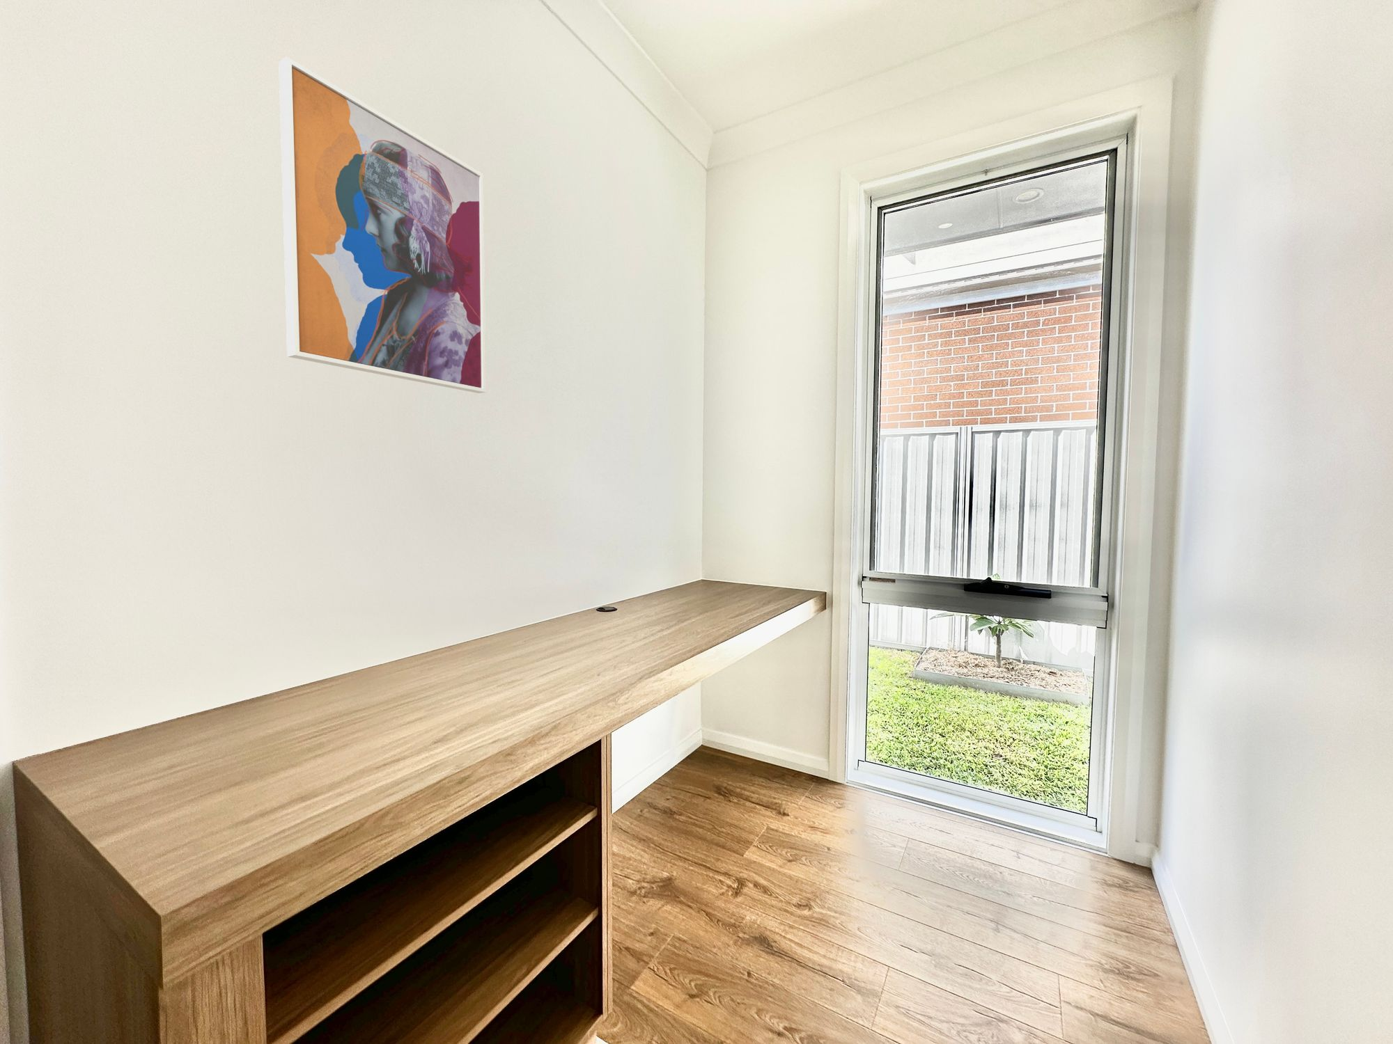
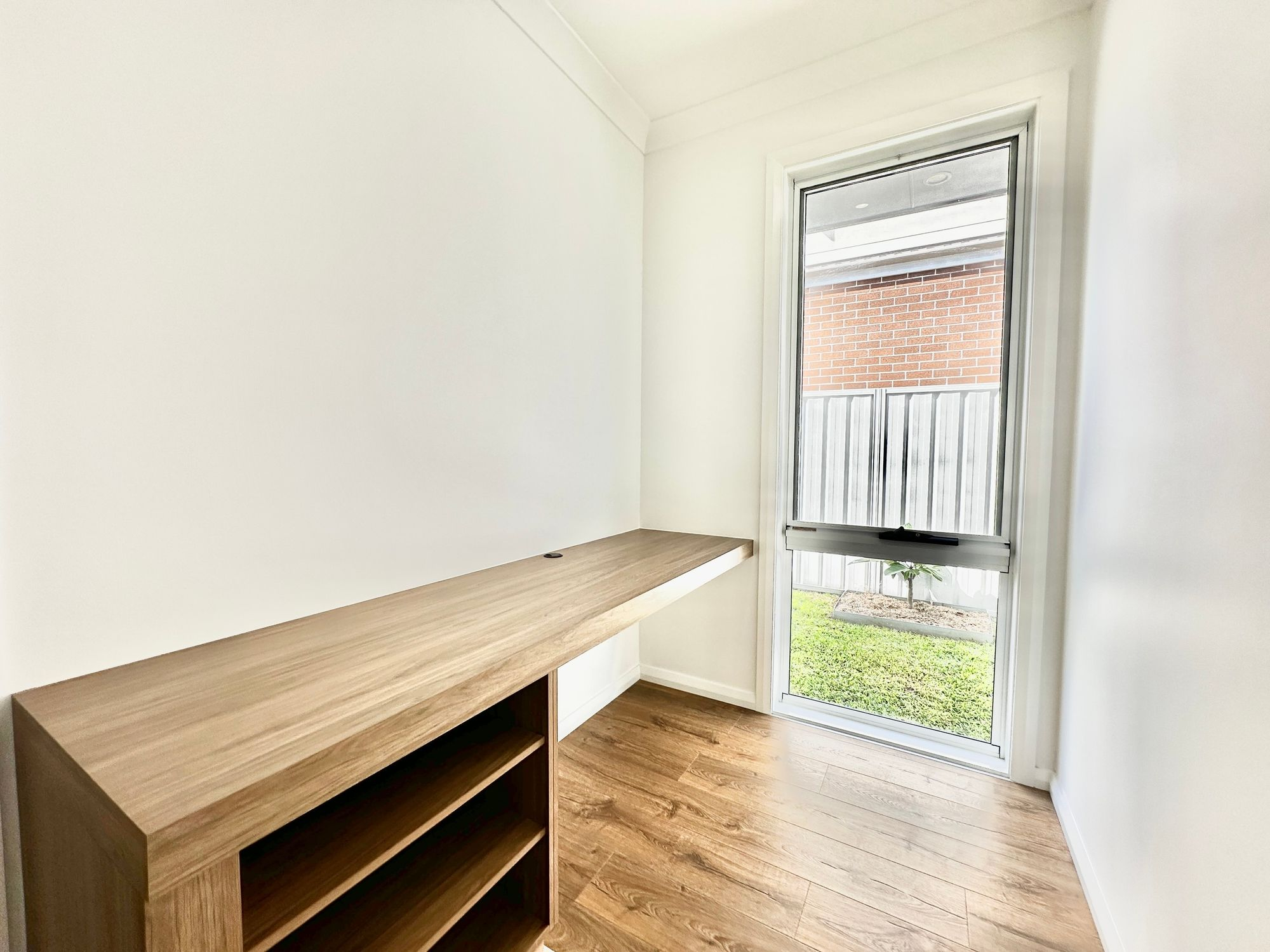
- wall art [278,56,487,394]
